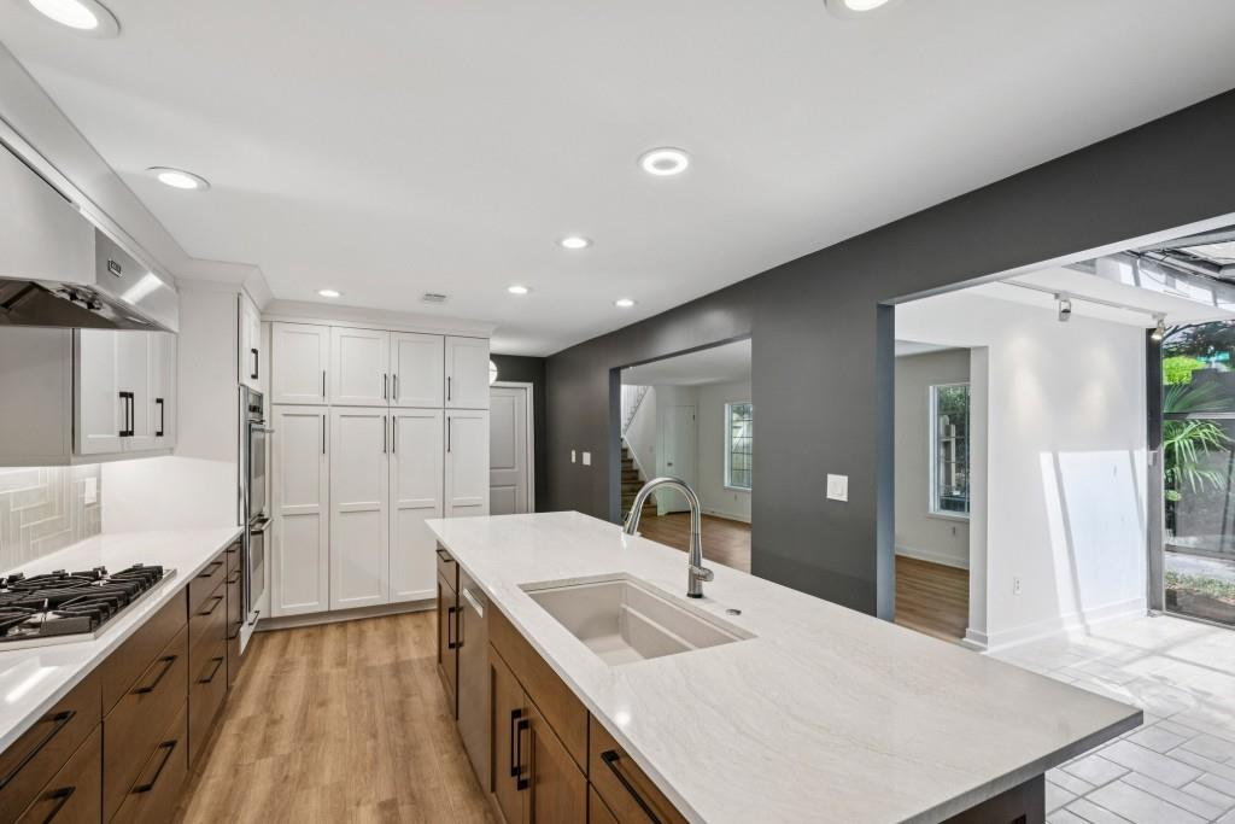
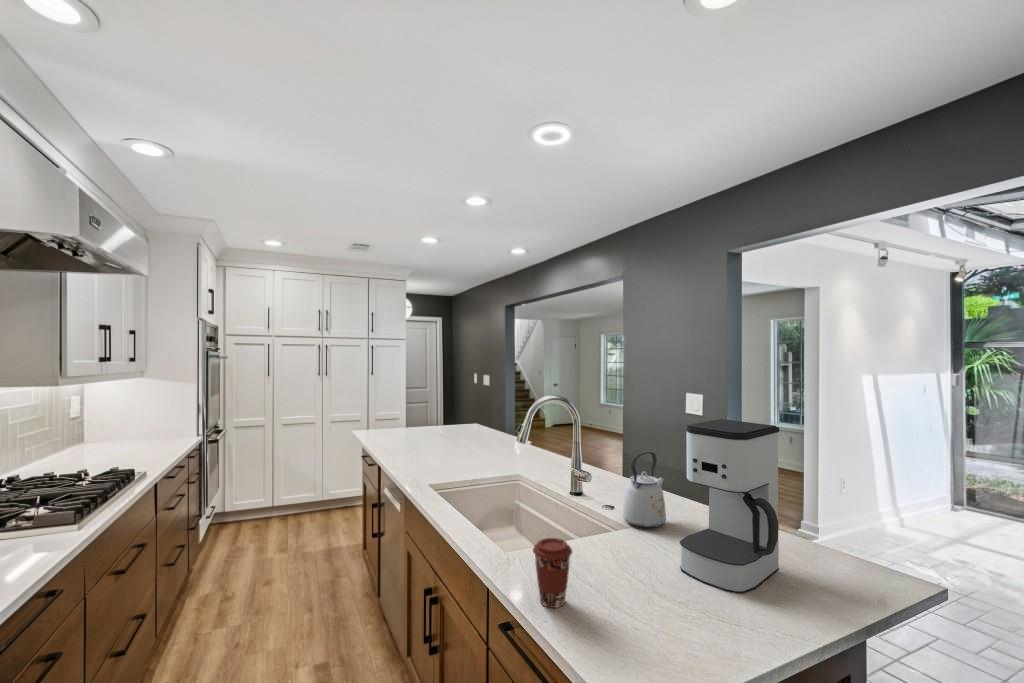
+ coffee maker [679,418,780,595]
+ kettle [622,450,667,529]
+ coffee cup [532,537,573,609]
